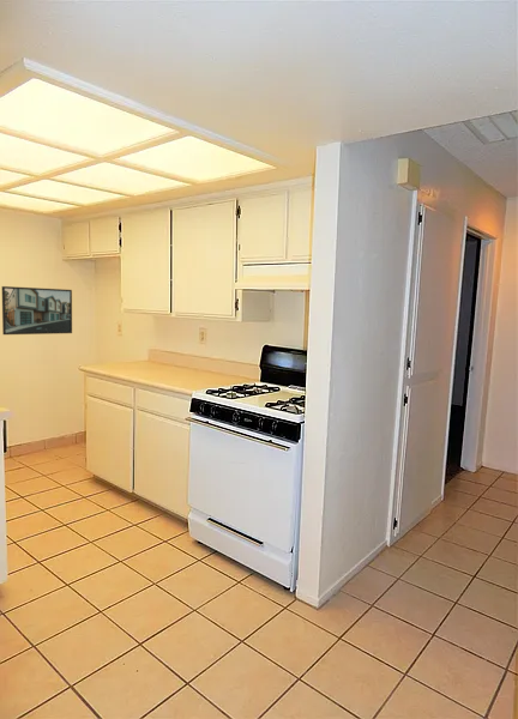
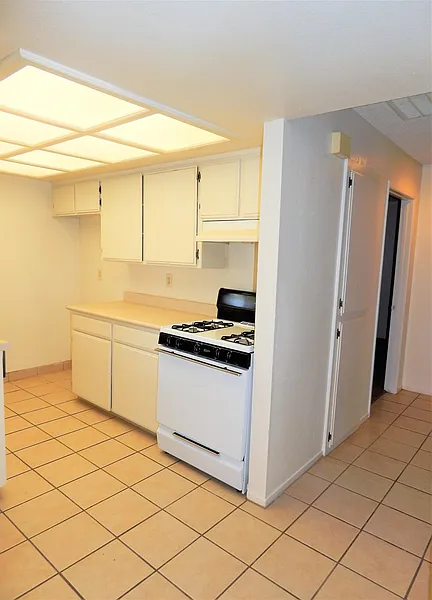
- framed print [1,285,73,336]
